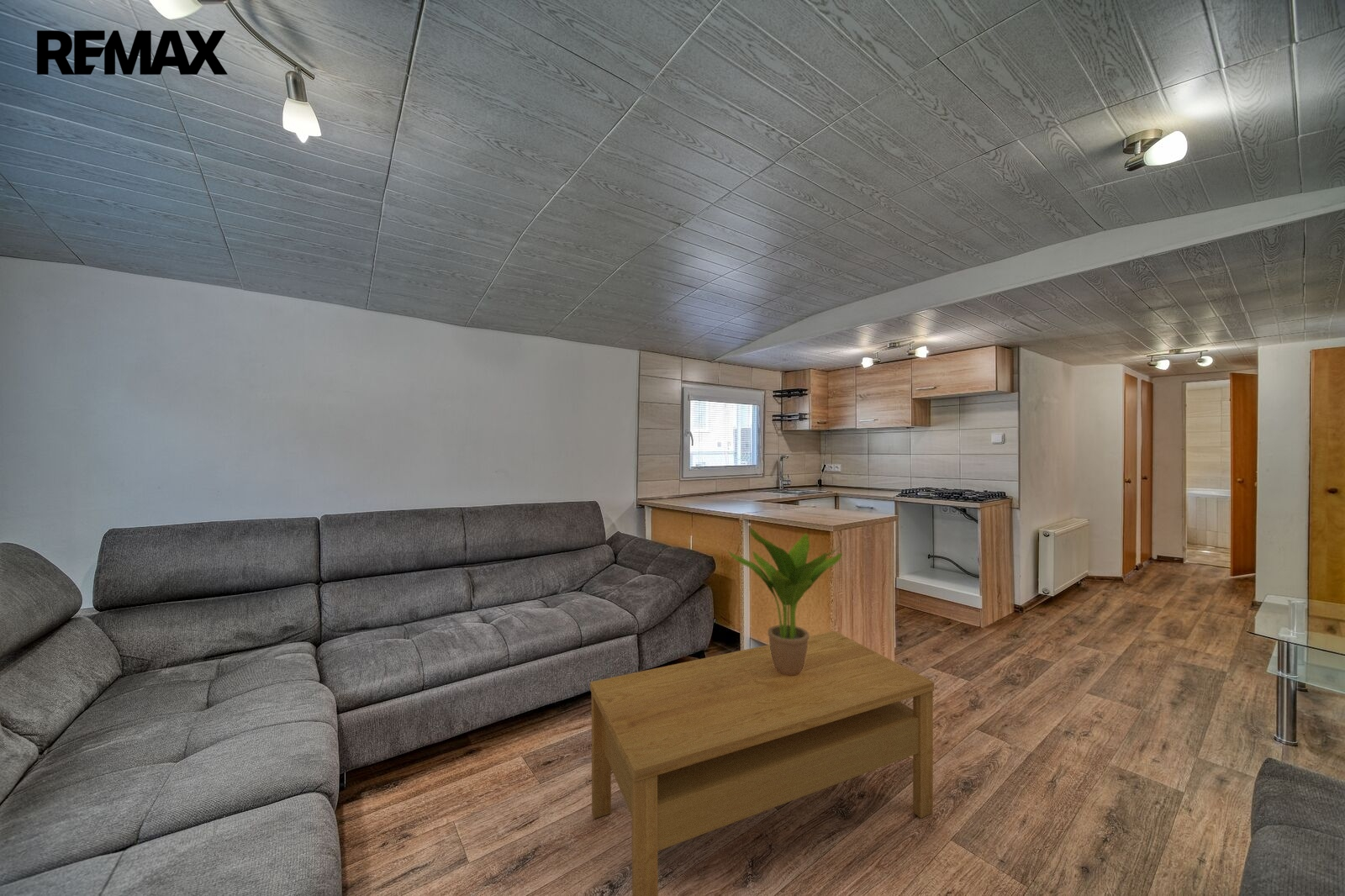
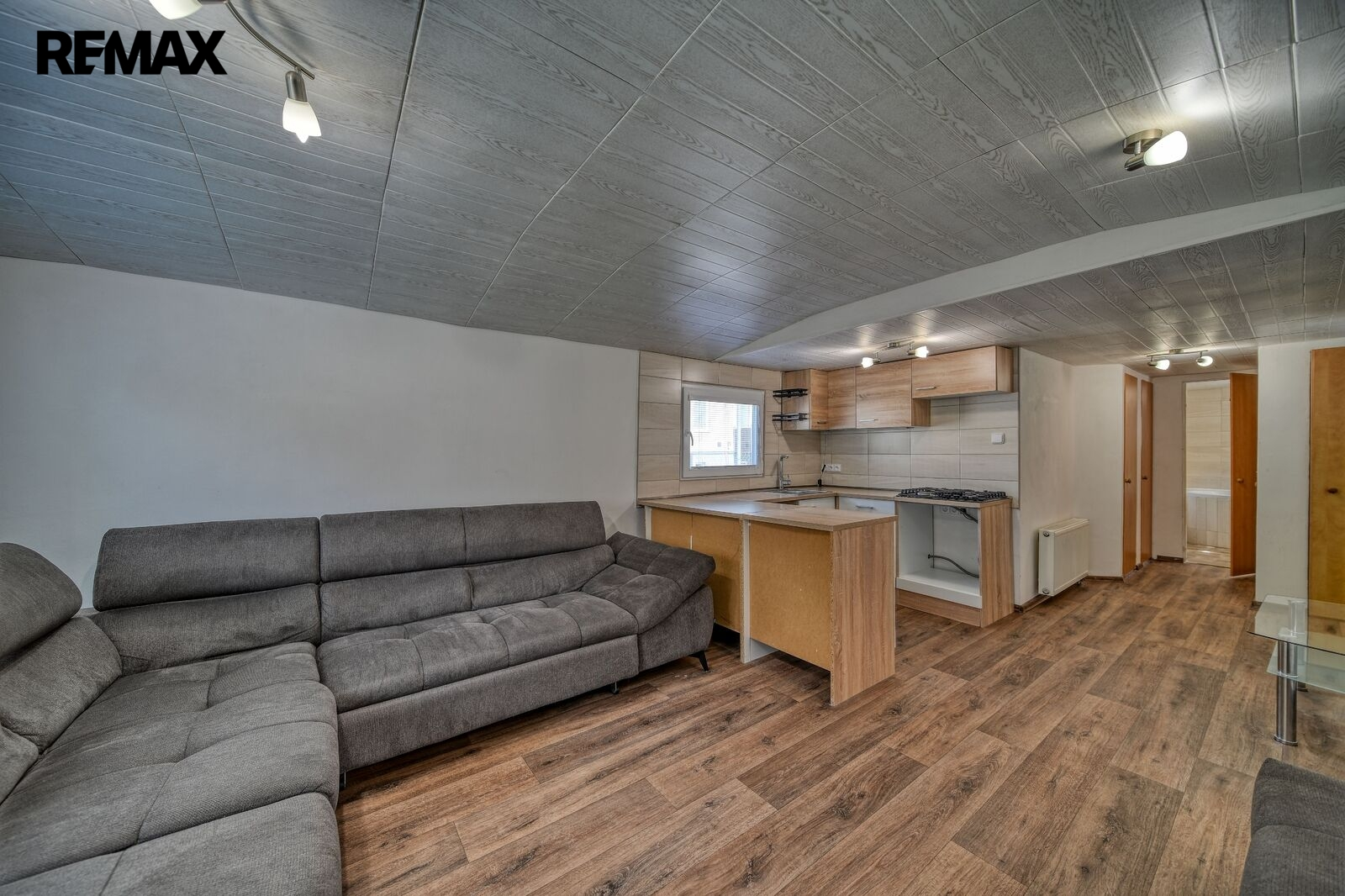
- potted plant [726,527,843,675]
- coffee table [589,630,935,896]
